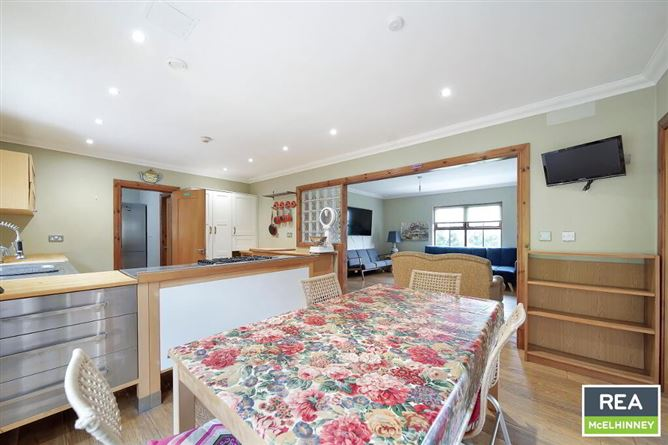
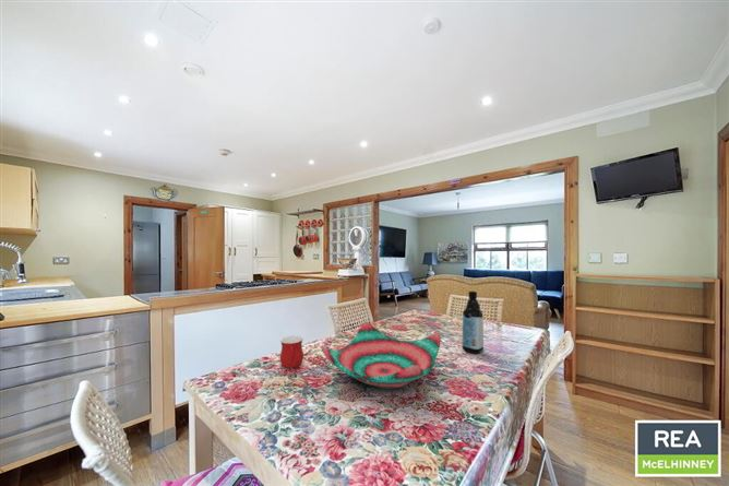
+ water bottle [462,291,485,355]
+ mug [279,334,304,369]
+ decorative bowl [321,320,442,390]
